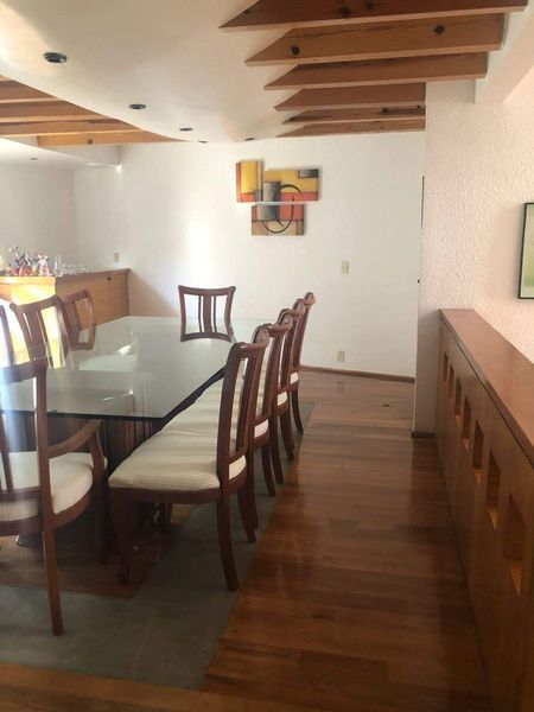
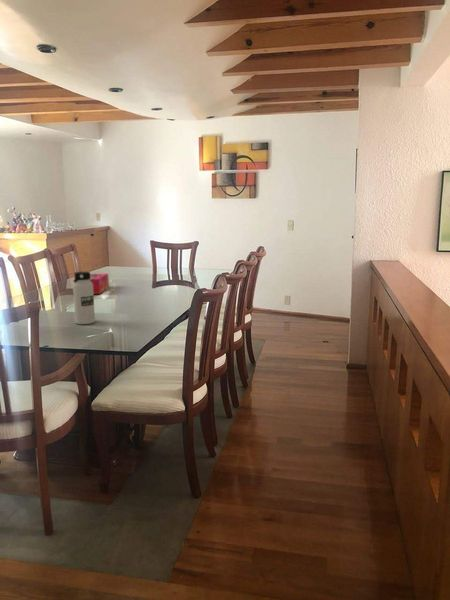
+ tissue box [90,273,110,295]
+ water bottle [72,271,96,325]
